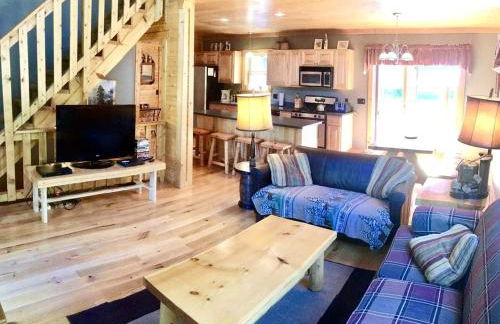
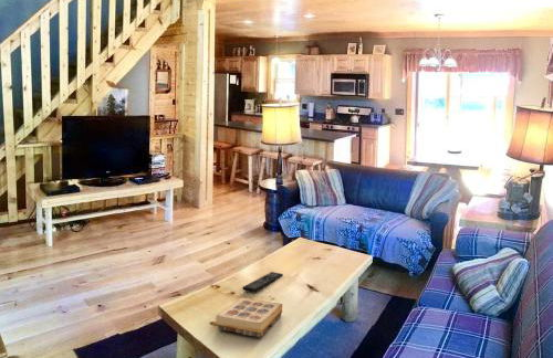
+ book [215,296,283,338]
+ remote control [241,271,284,294]
